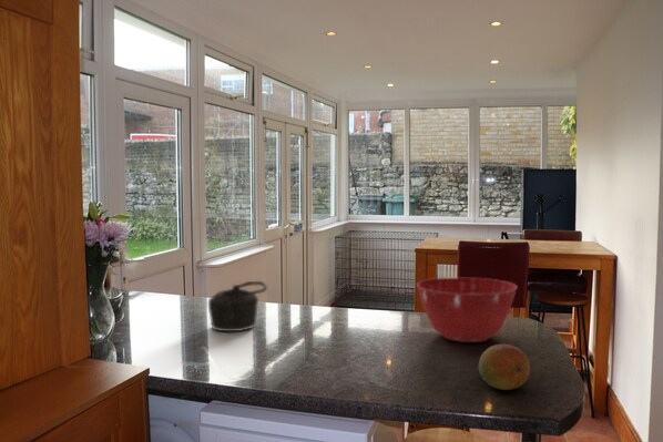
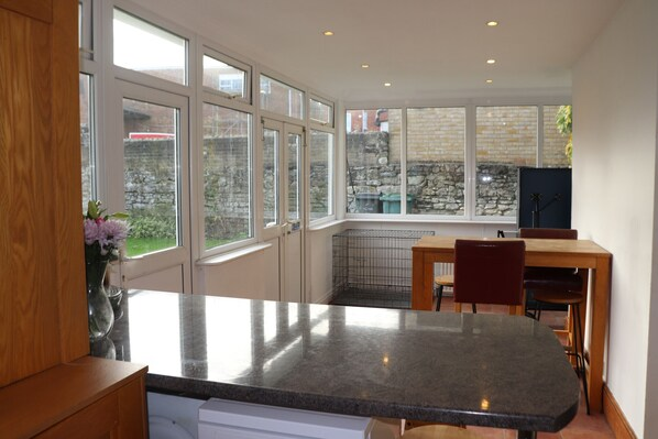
- fruit [477,343,531,391]
- mixing bowl [416,277,518,343]
- teapot [207,280,268,332]
